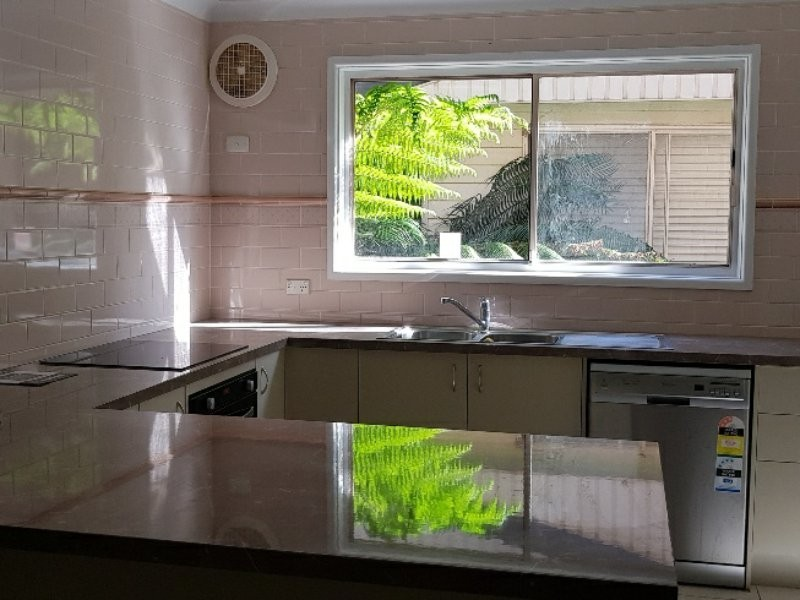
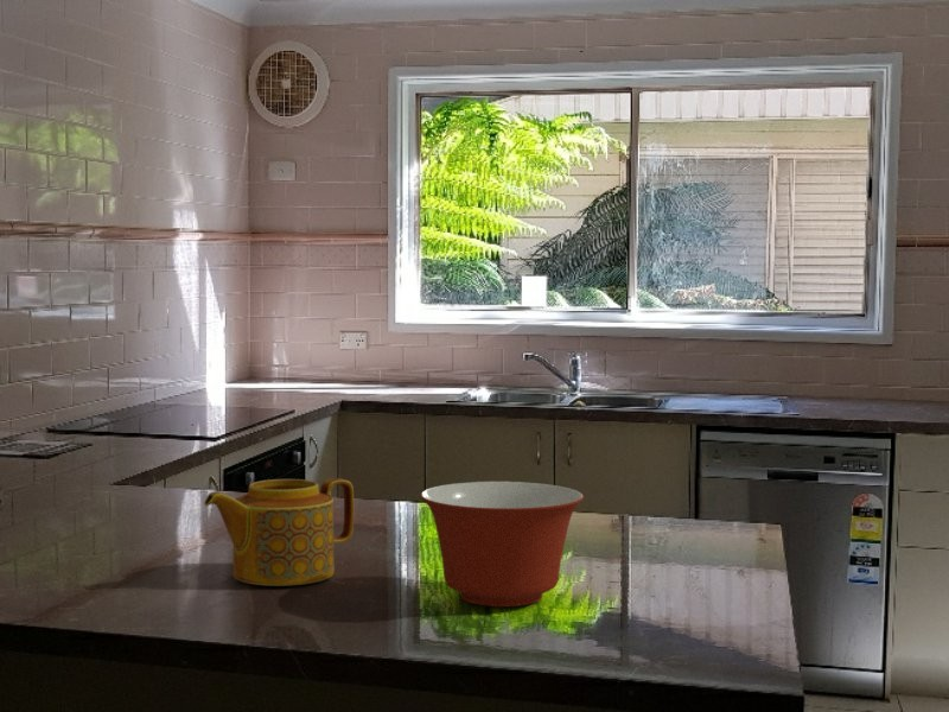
+ teapot [203,477,355,587]
+ mixing bowl [419,481,585,608]
